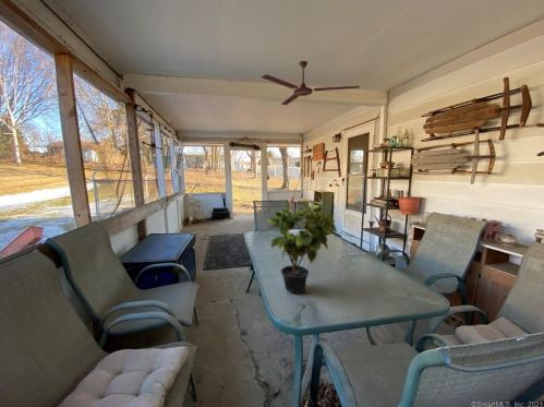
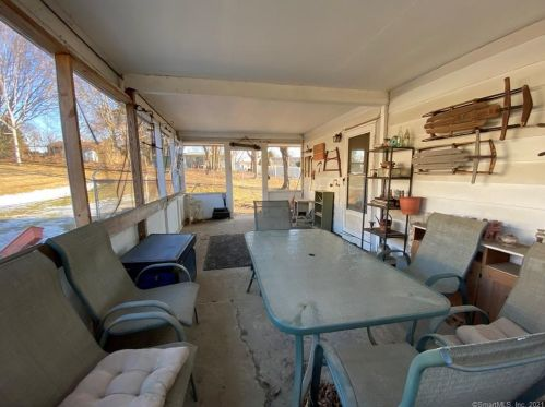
- ceiling fan [261,60,361,106]
- potted plant [265,199,338,294]
